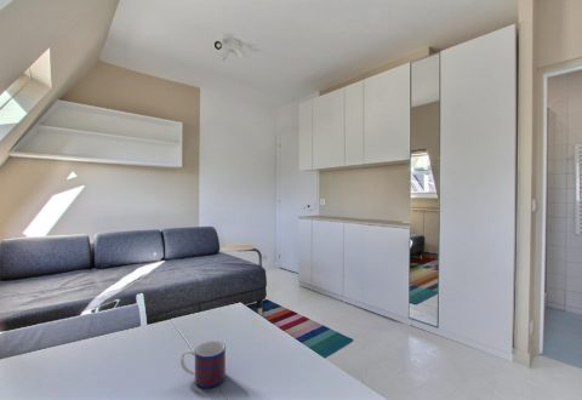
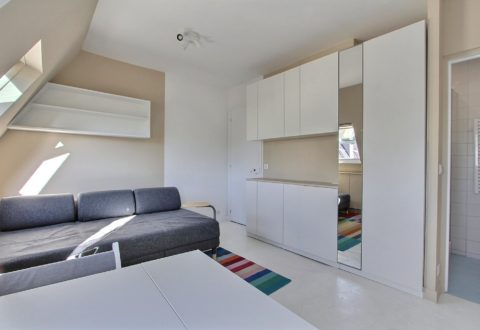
- mug [179,341,227,389]
